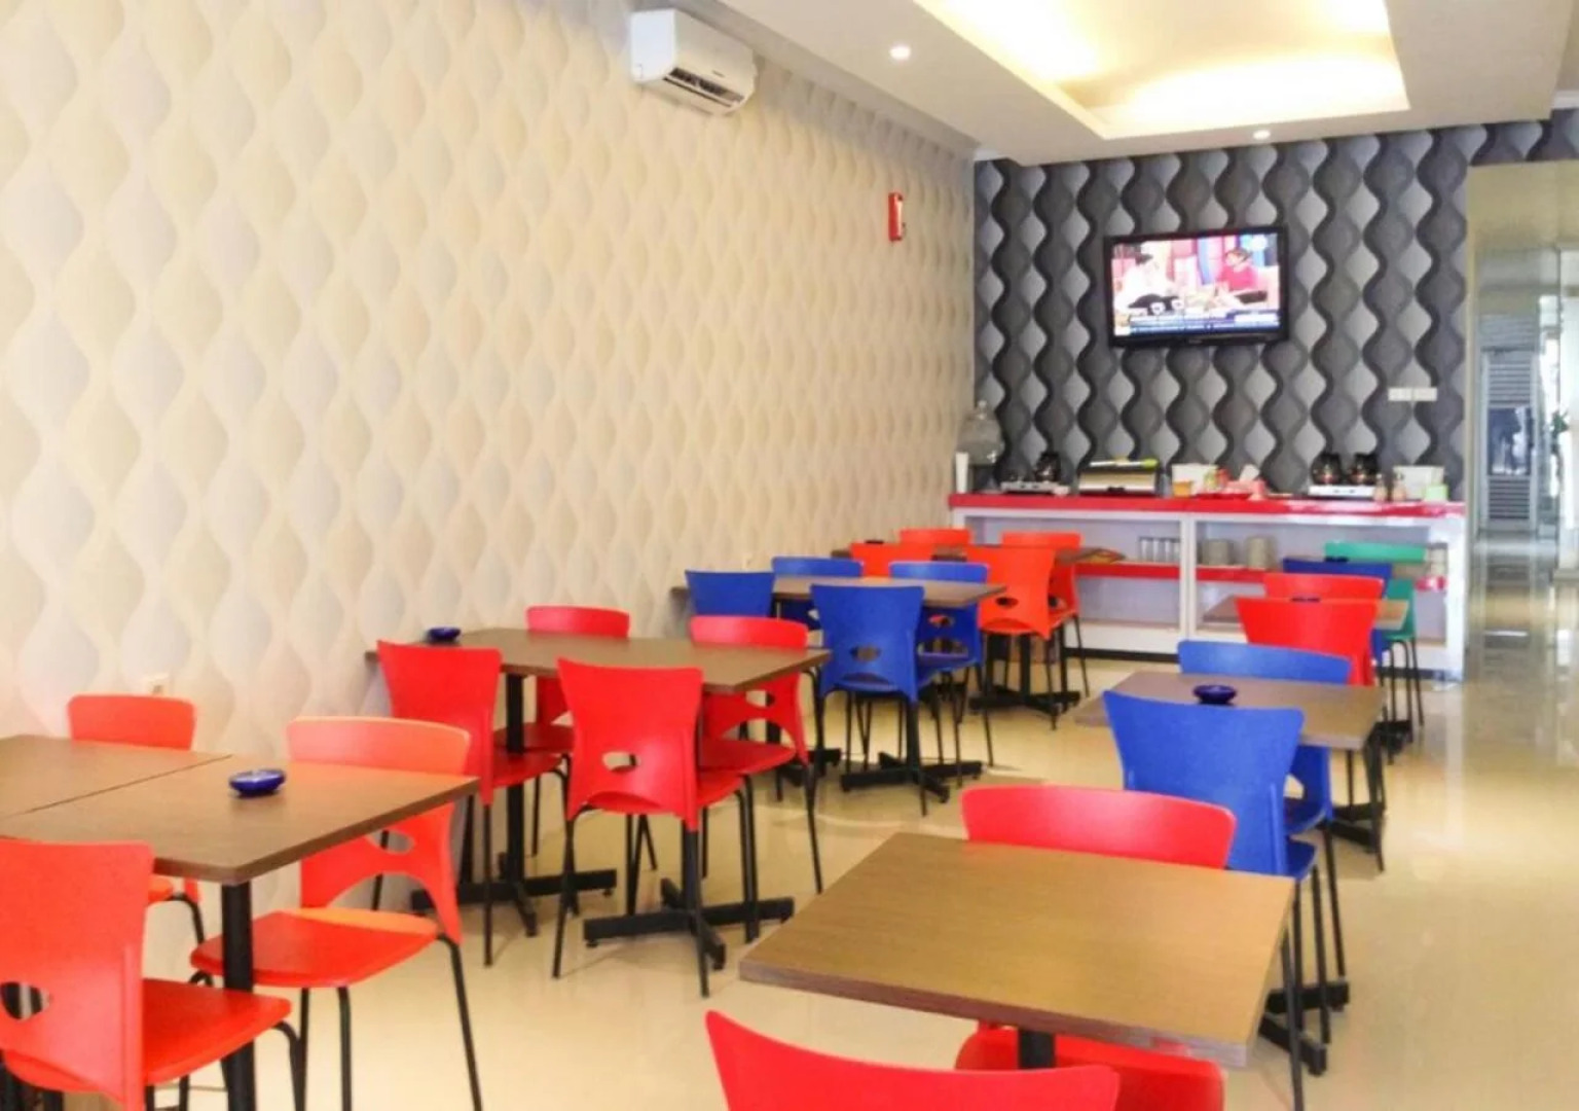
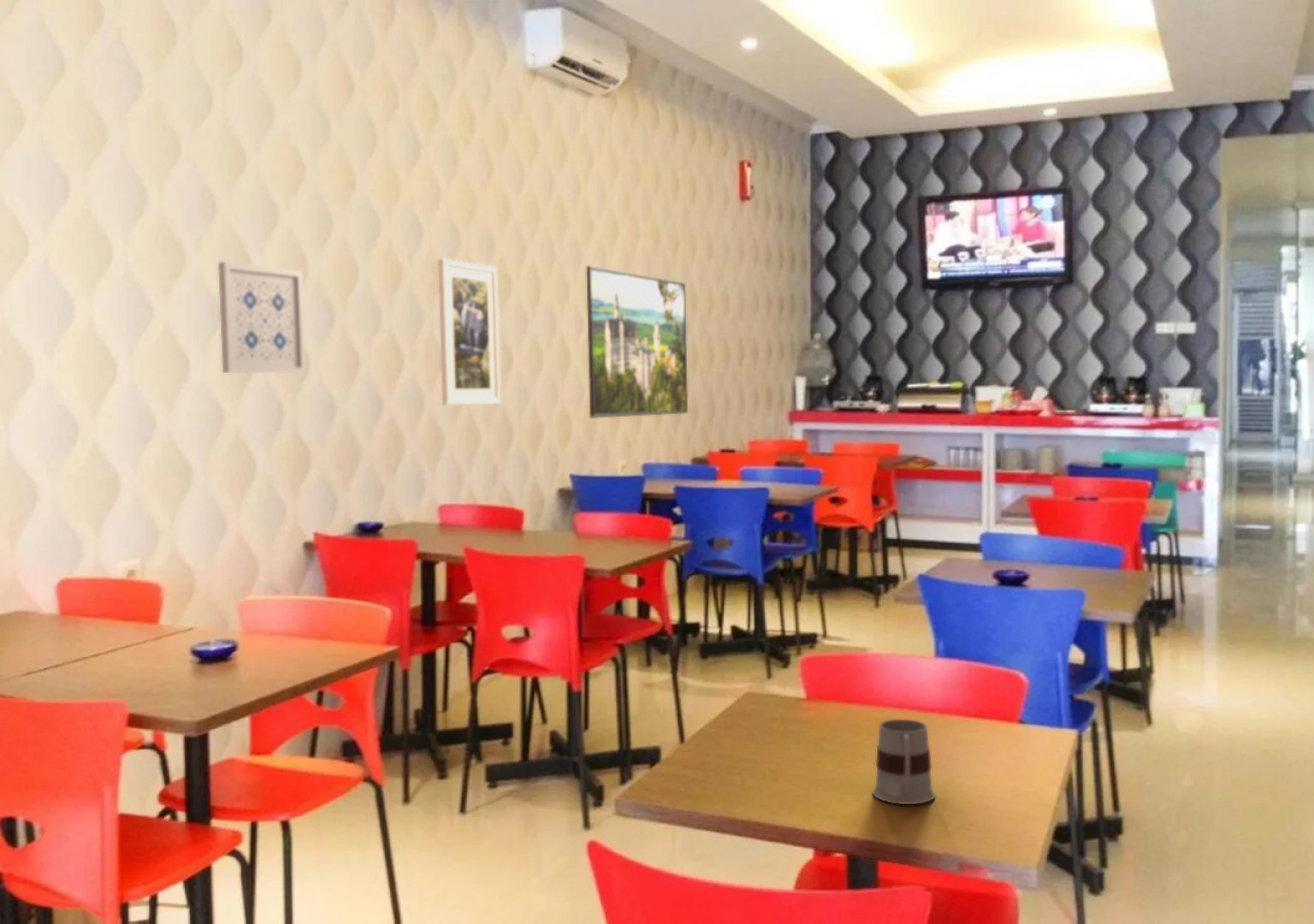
+ wall art [217,261,307,375]
+ mug [872,719,936,805]
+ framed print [586,265,689,418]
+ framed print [437,258,501,406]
